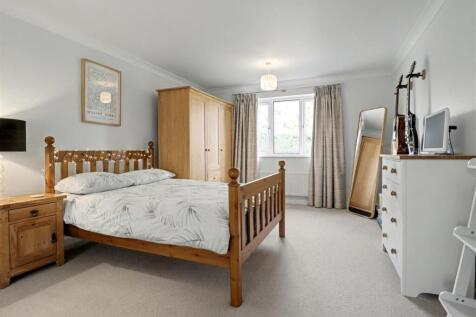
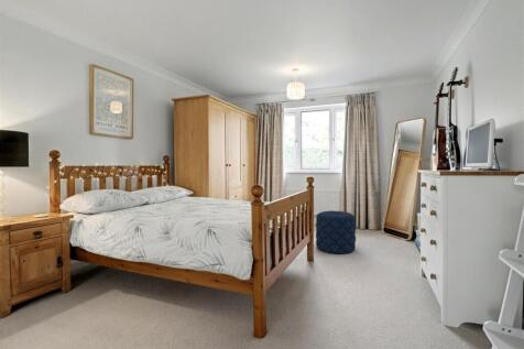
+ pouf [315,210,357,254]
